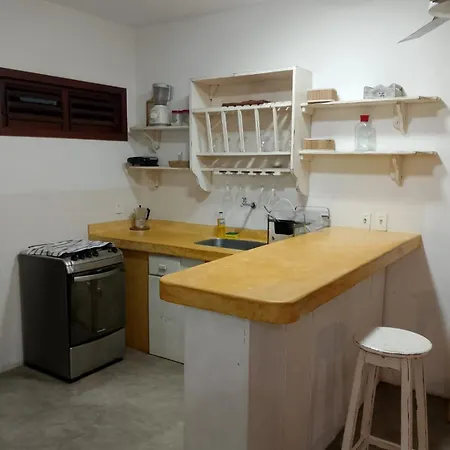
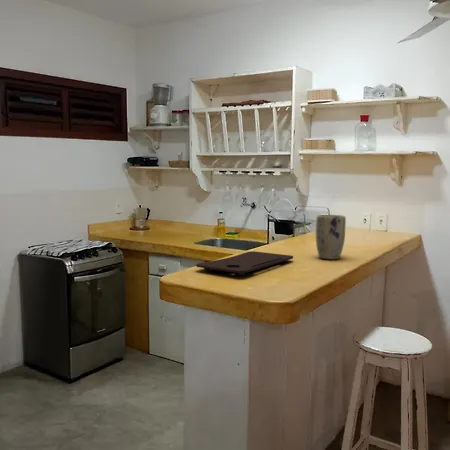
+ cutting board [195,250,294,276]
+ plant pot [315,214,347,260]
